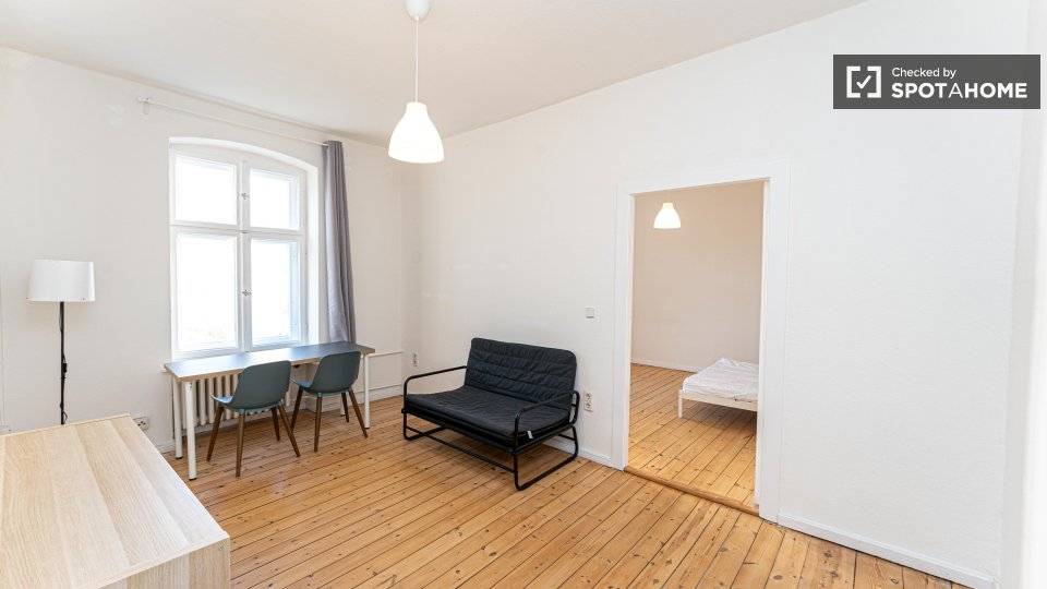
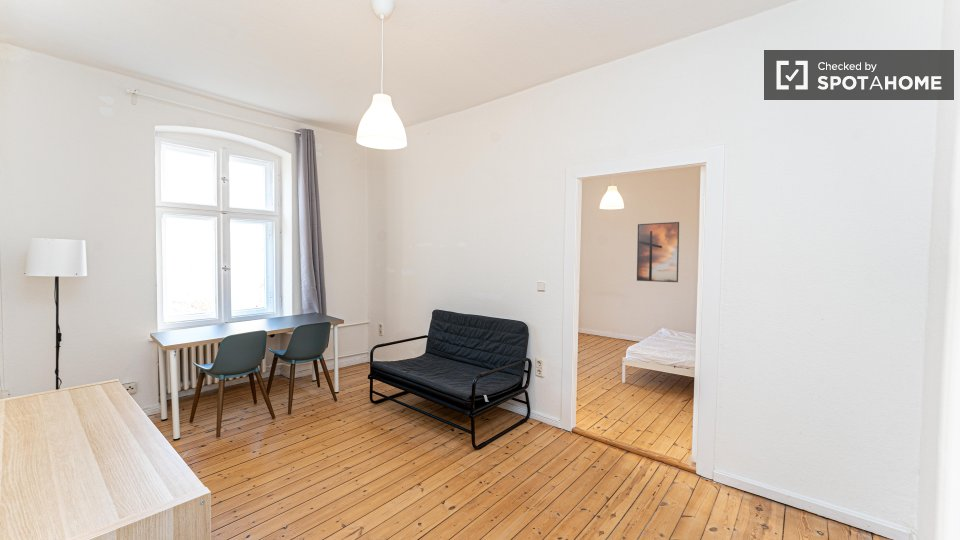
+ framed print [636,221,680,283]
